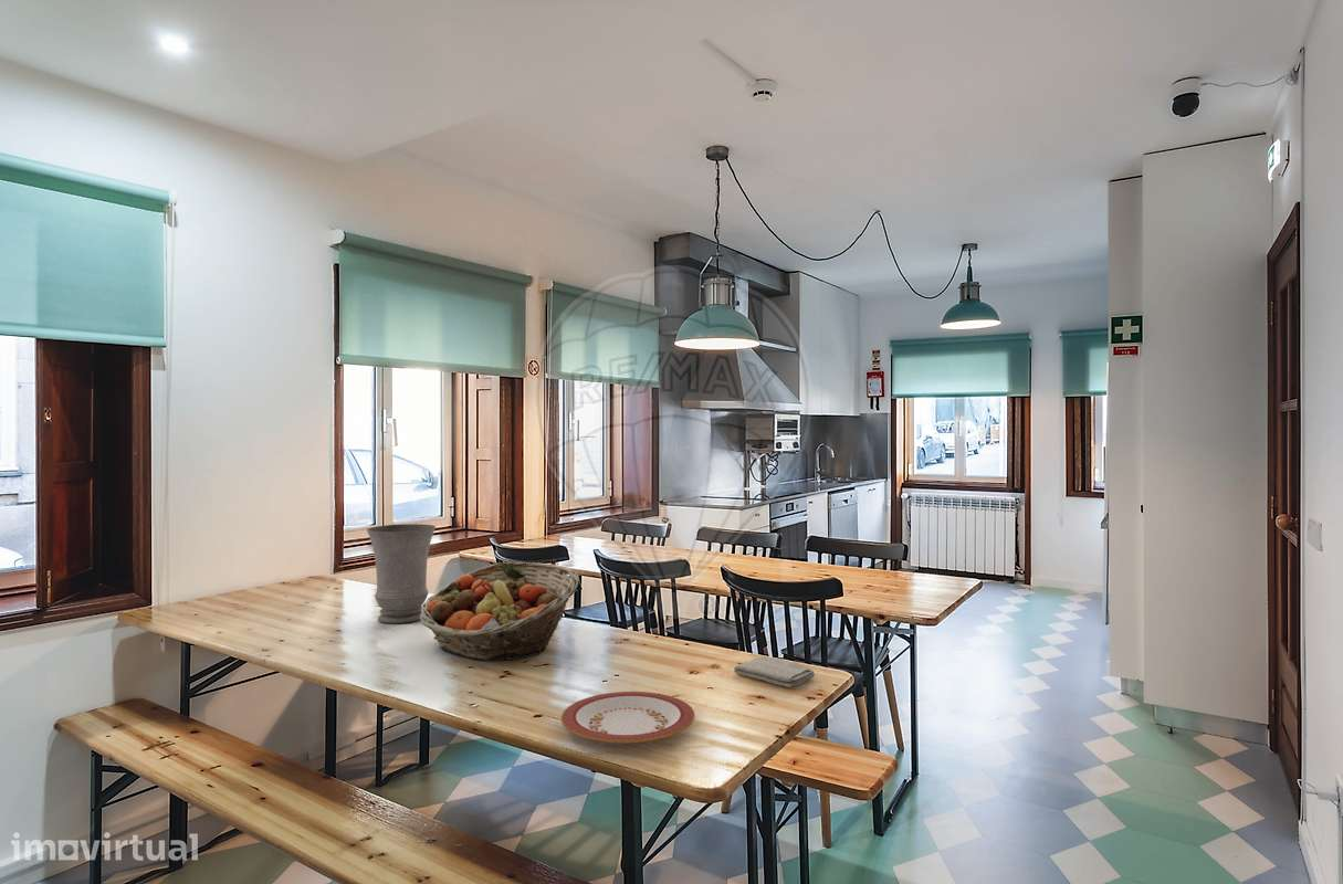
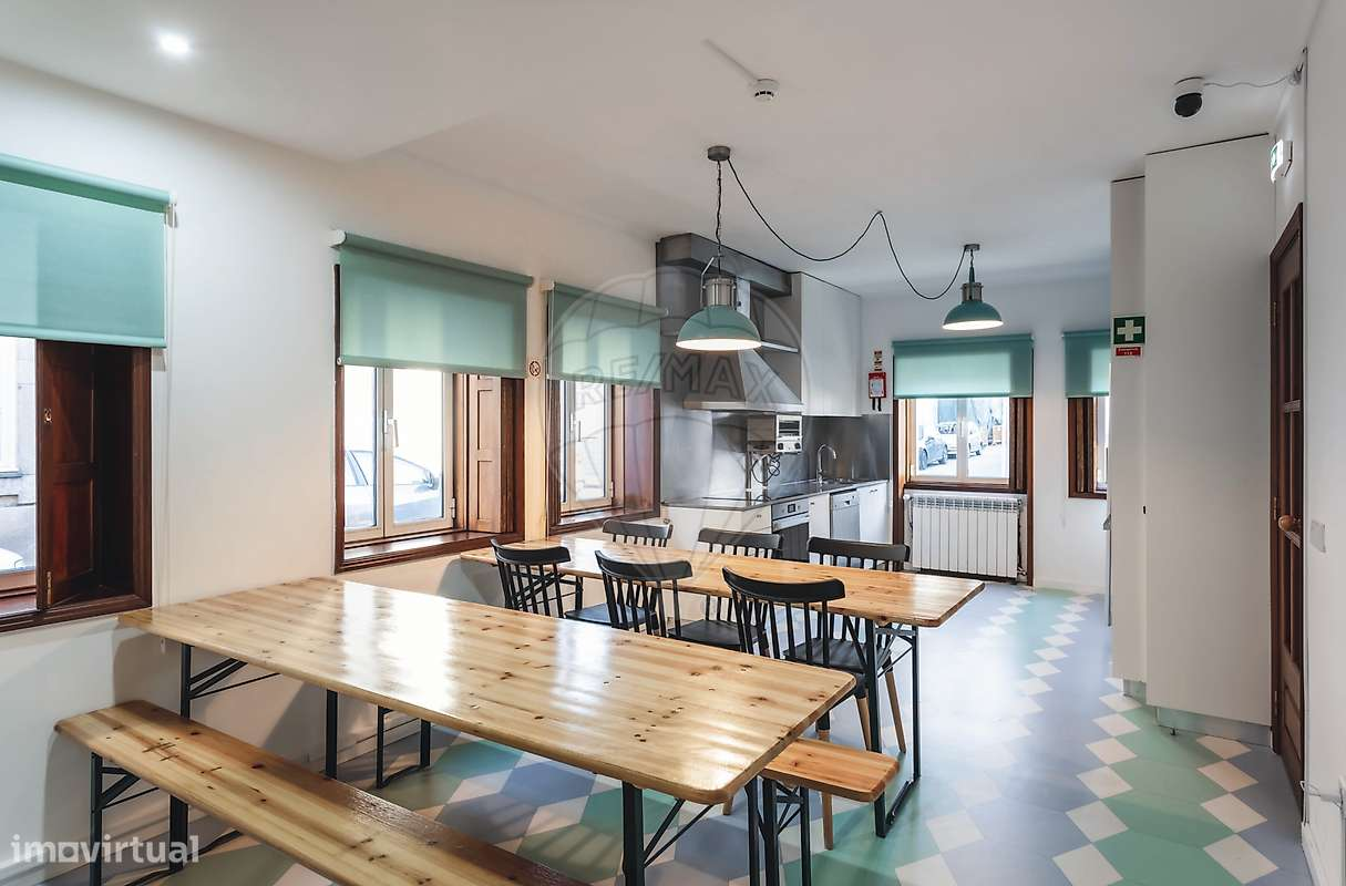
- plate [560,691,696,745]
- washcloth [733,655,816,690]
- vase [366,523,437,624]
- fruit basket [419,560,580,661]
